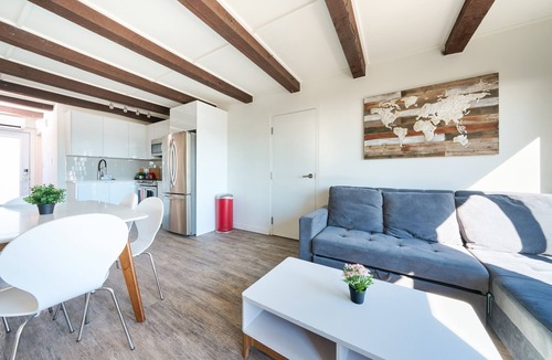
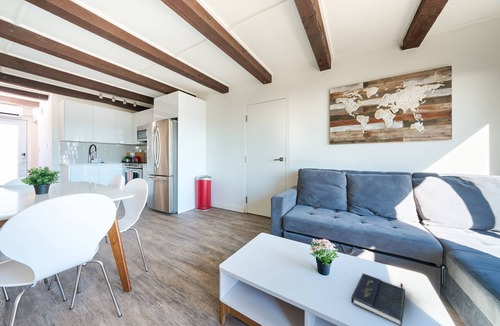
+ book [350,272,406,326]
